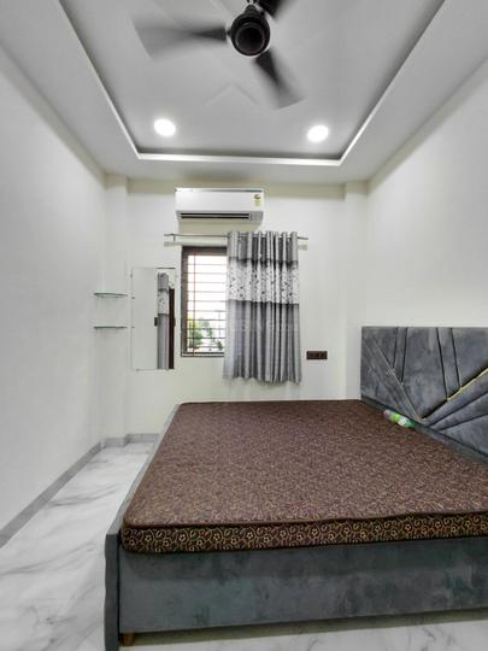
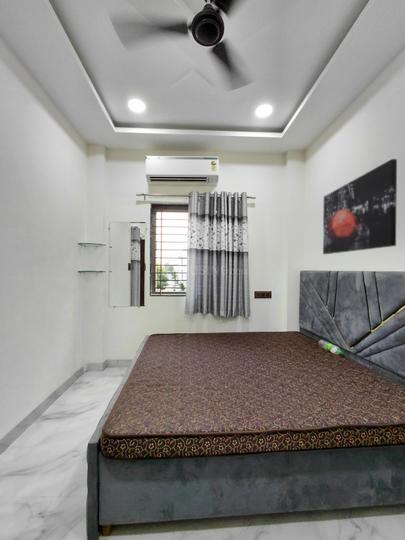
+ wall art [322,158,398,255]
